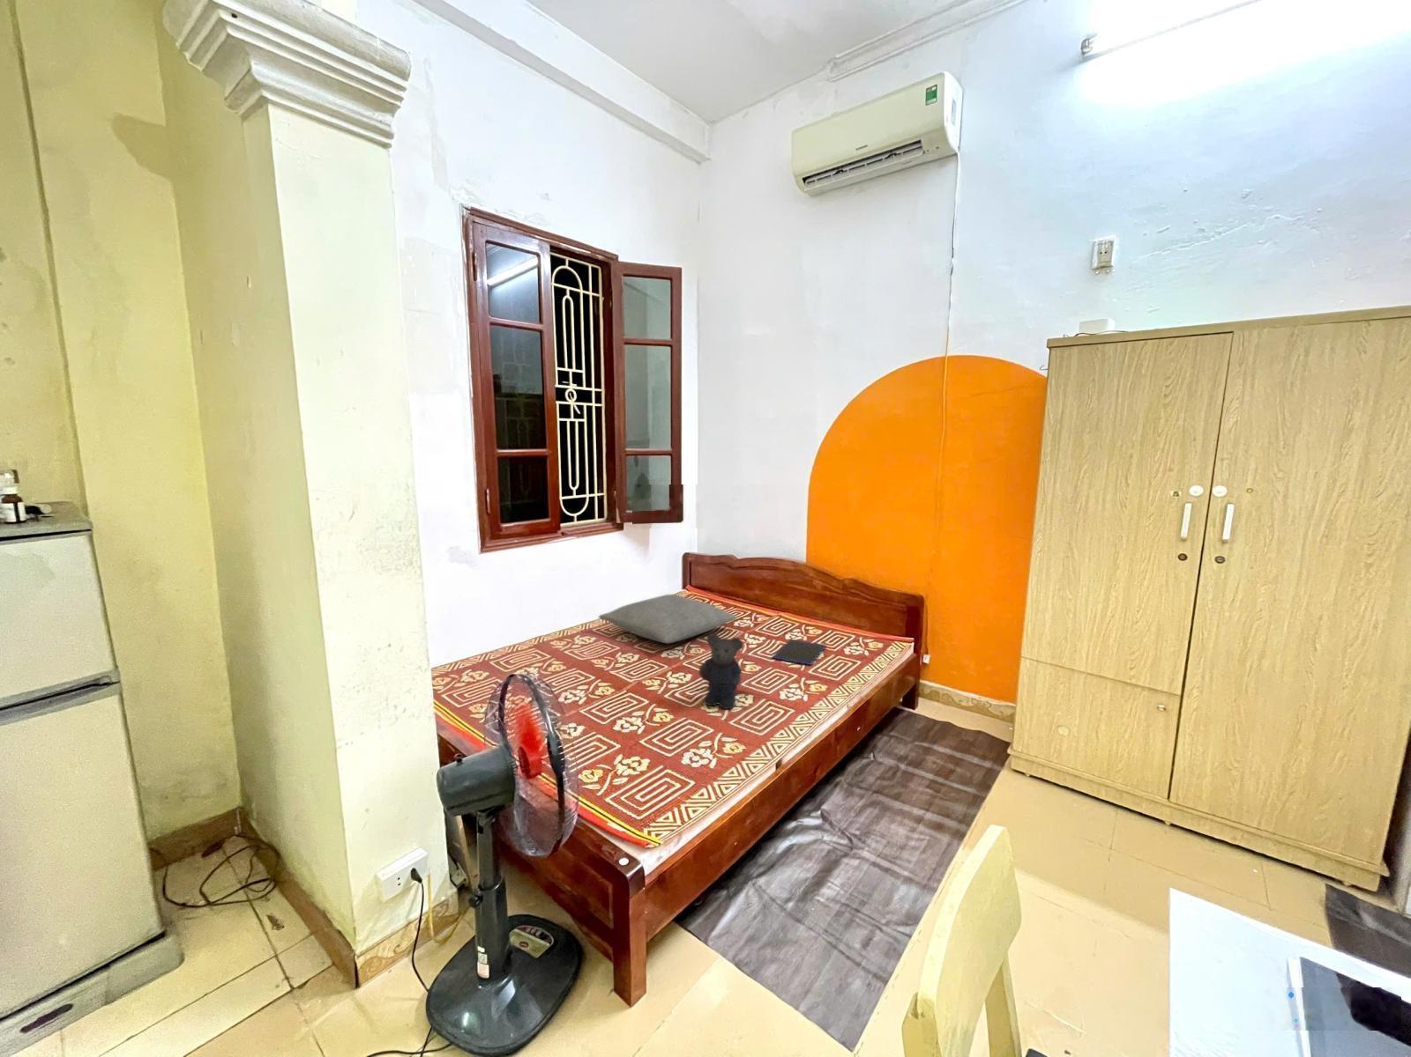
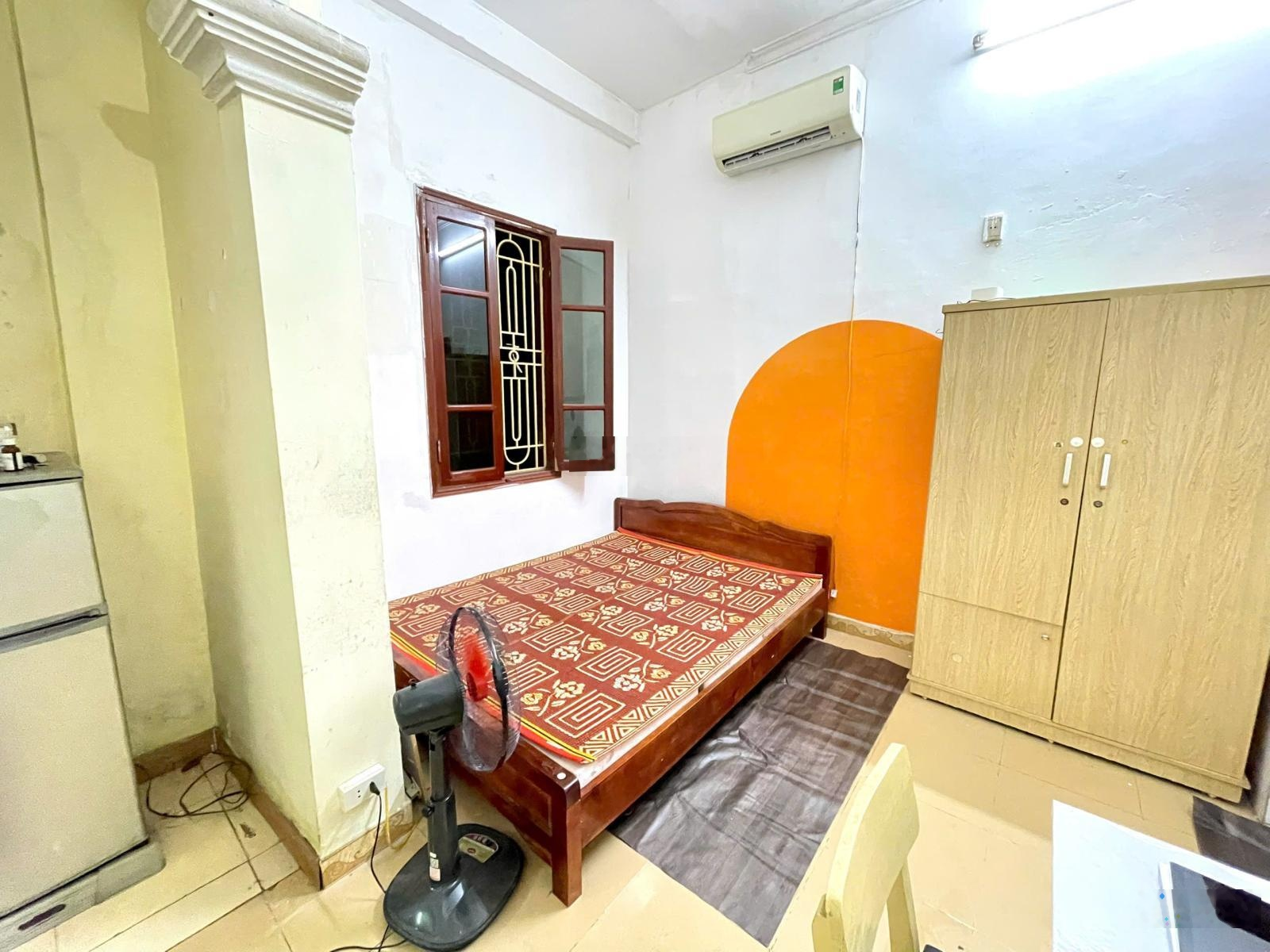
- tablet [772,638,828,666]
- bear [698,633,743,709]
- pillow [598,594,738,644]
